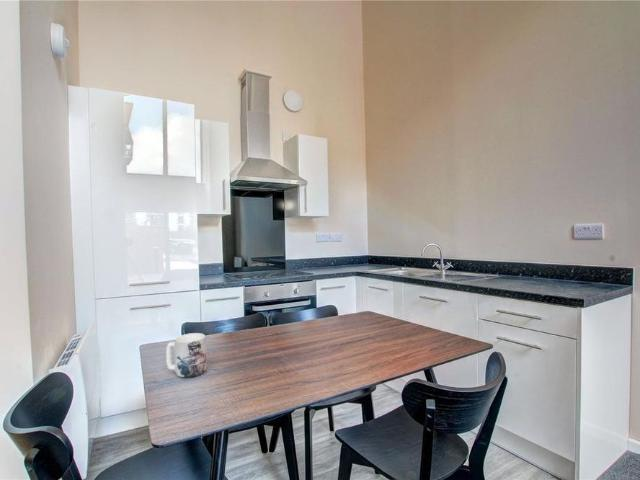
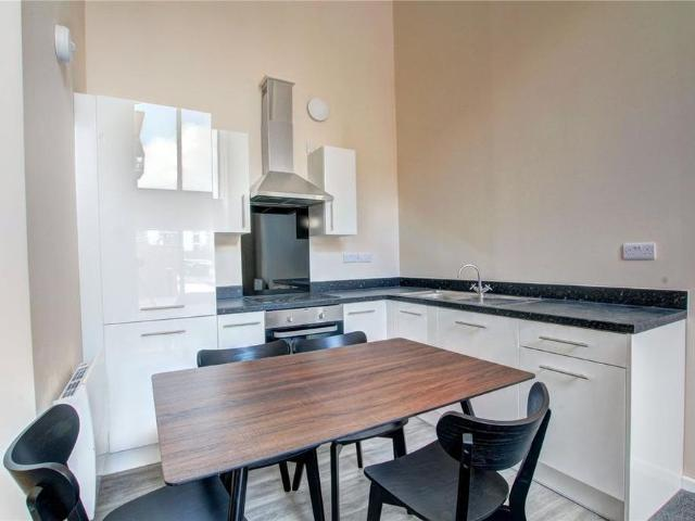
- mug [165,332,207,379]
